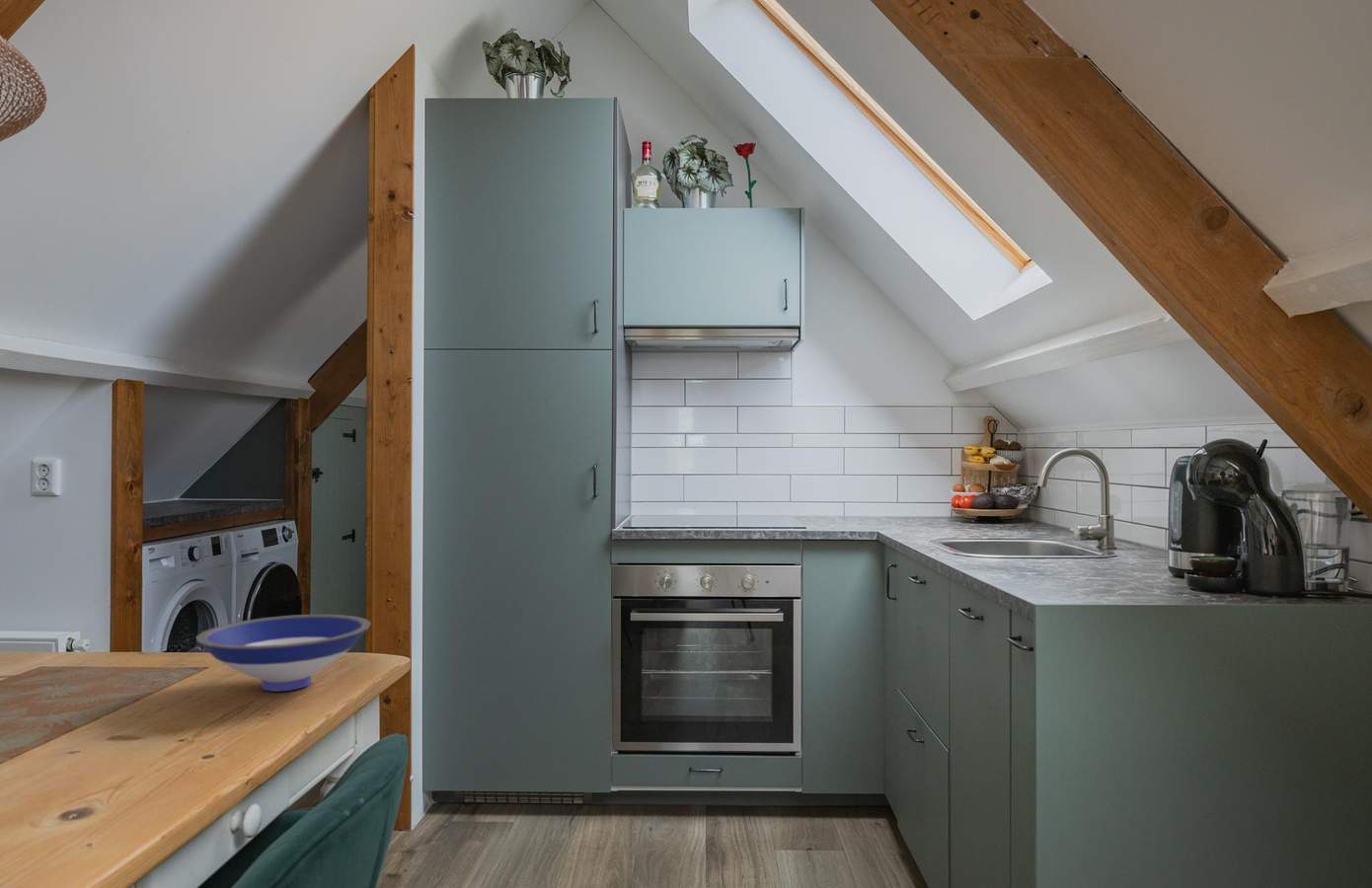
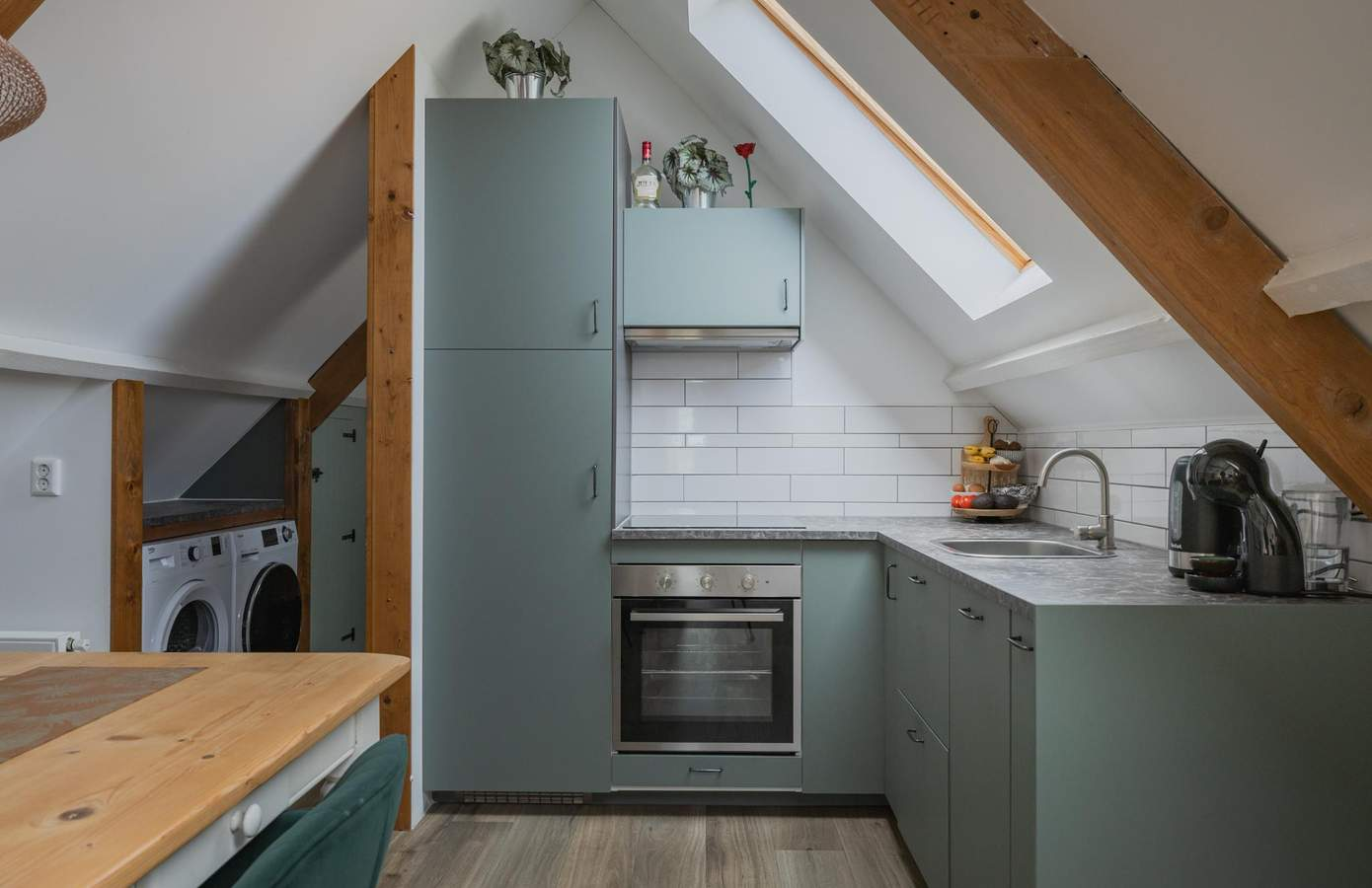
- bowl [195,614,372,693]
